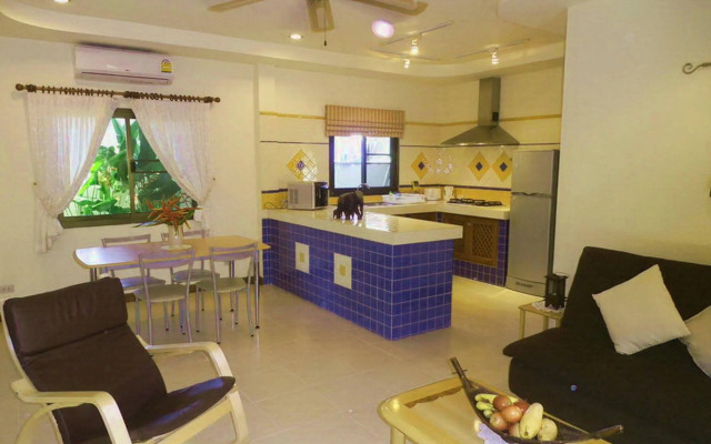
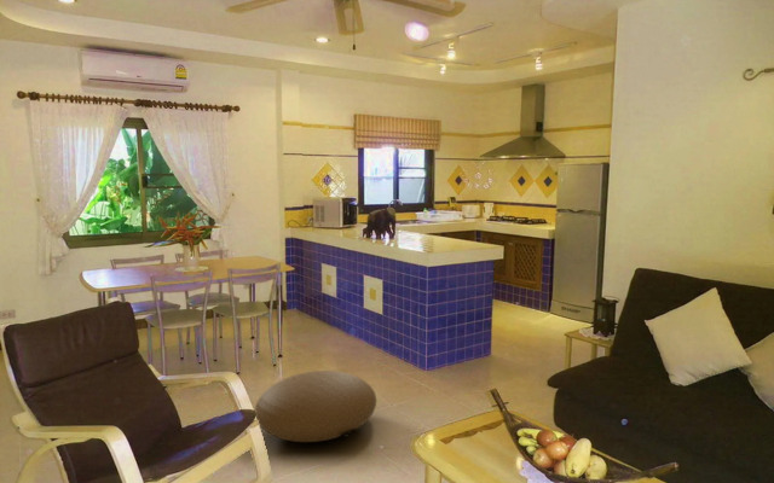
+ pouf [254,369,377,443]
